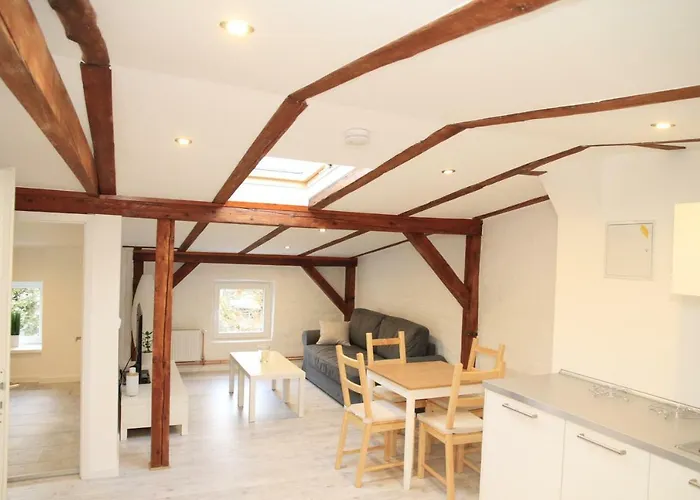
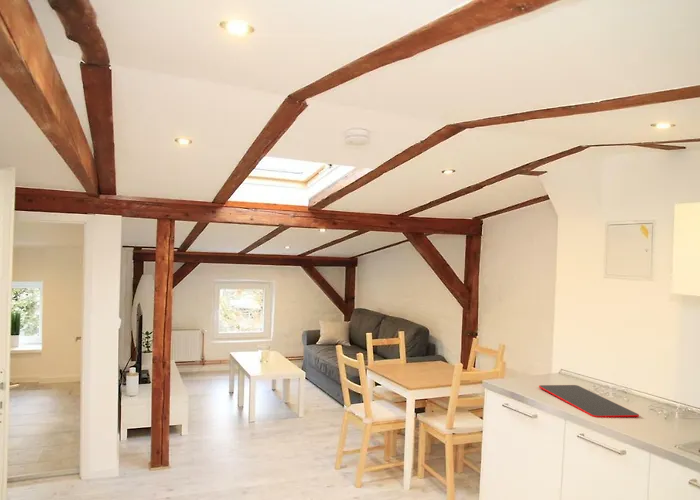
+ cutting board [538,384,640,419]
